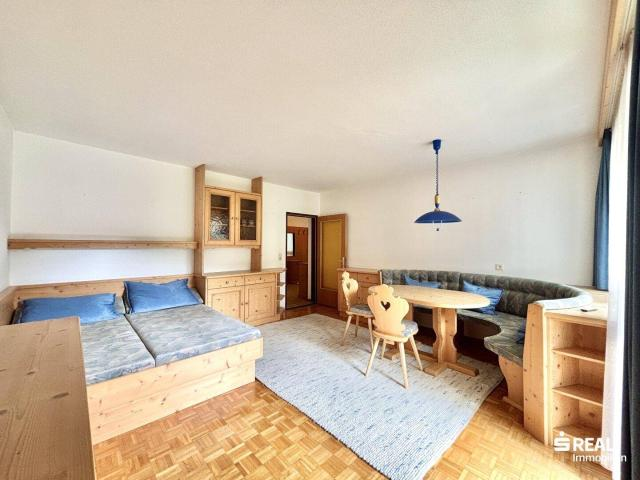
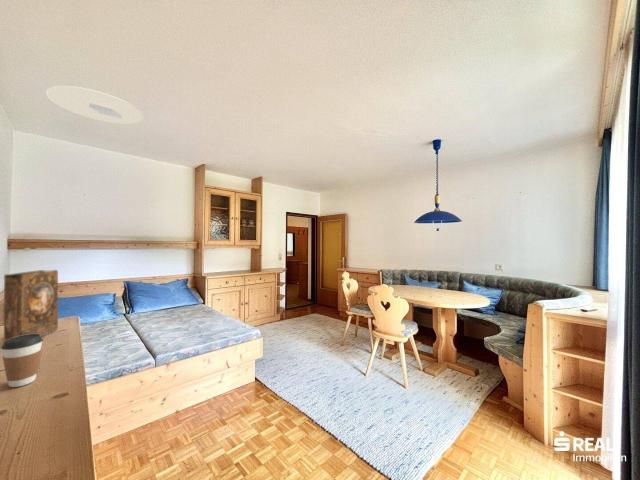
+ ceiling light [45,85,145,125]
+ coffee cup [0,334,44,388]
+ book [3,269,59,343]
